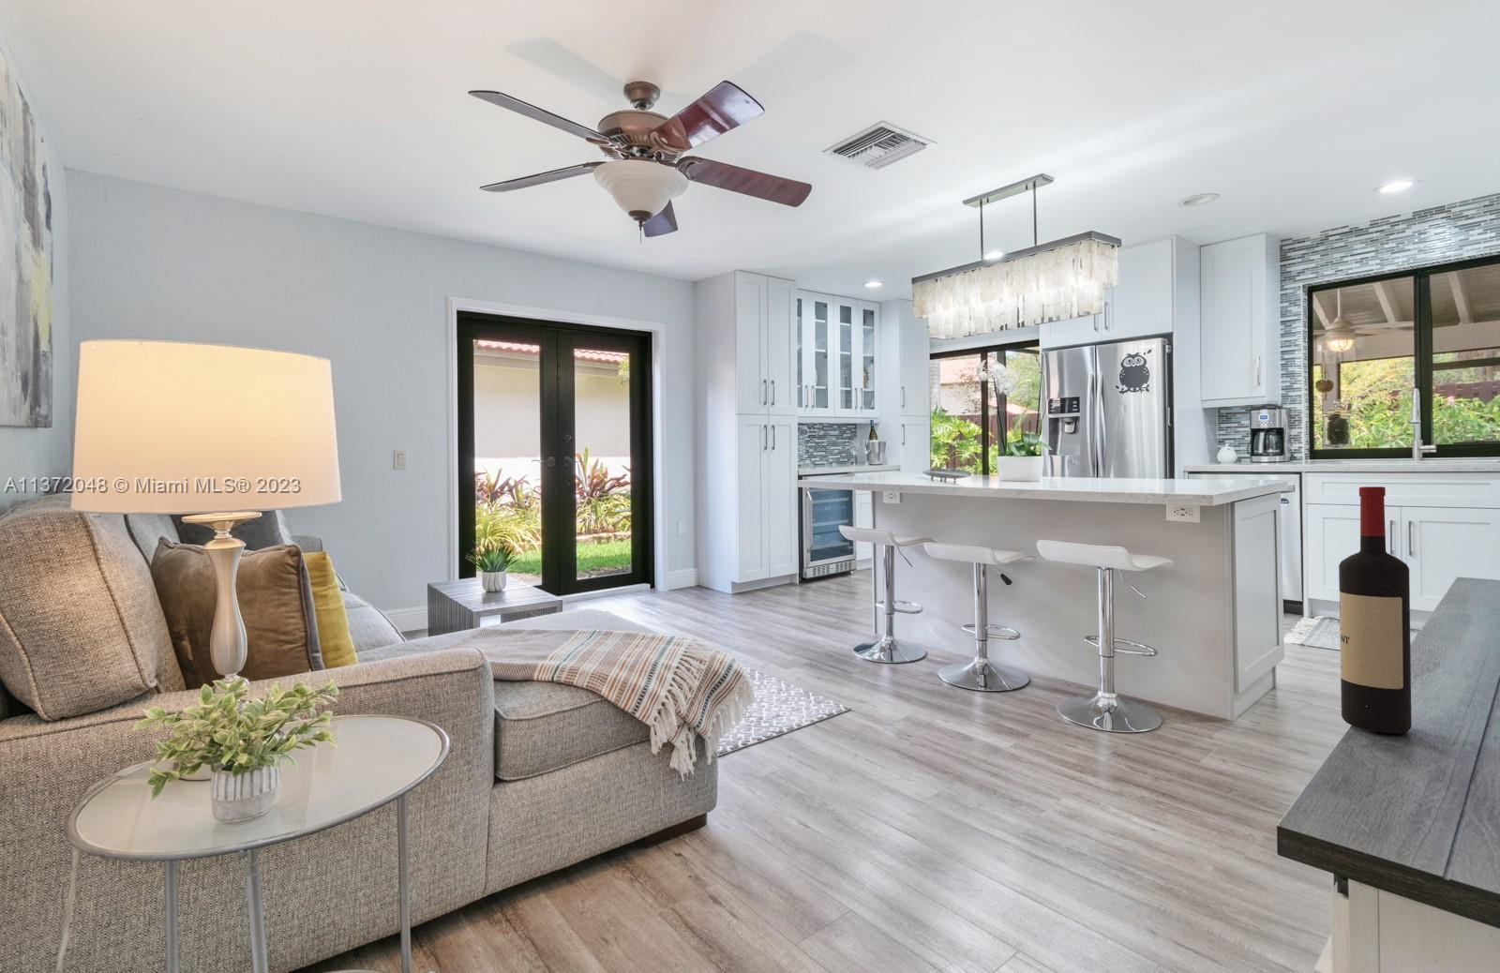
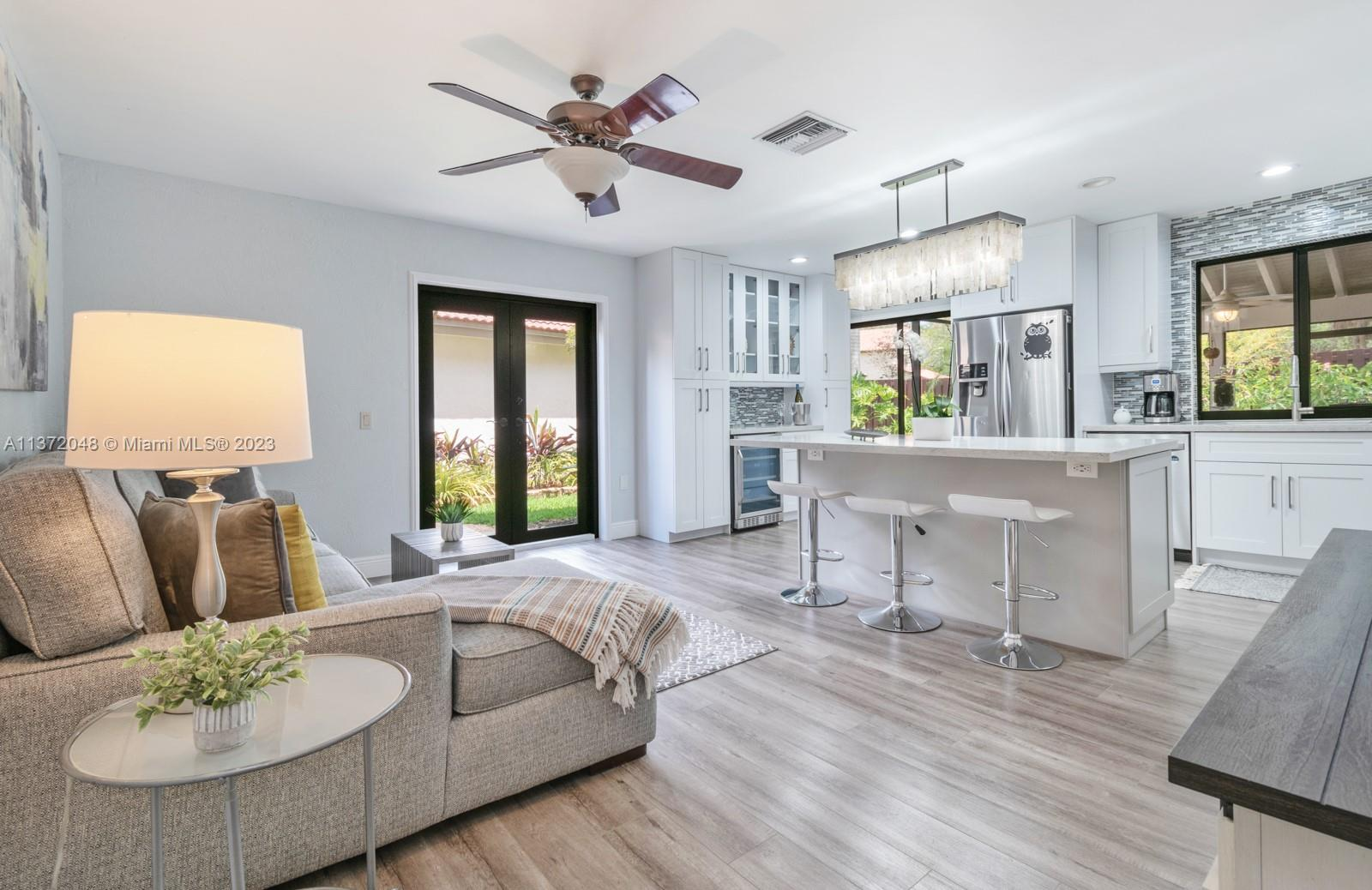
- wine bottle [1338,485,1413,734]
